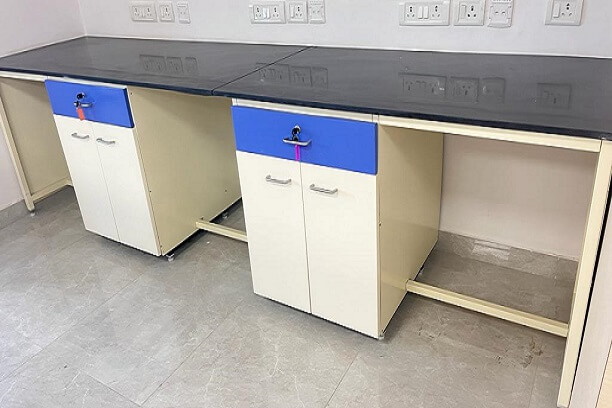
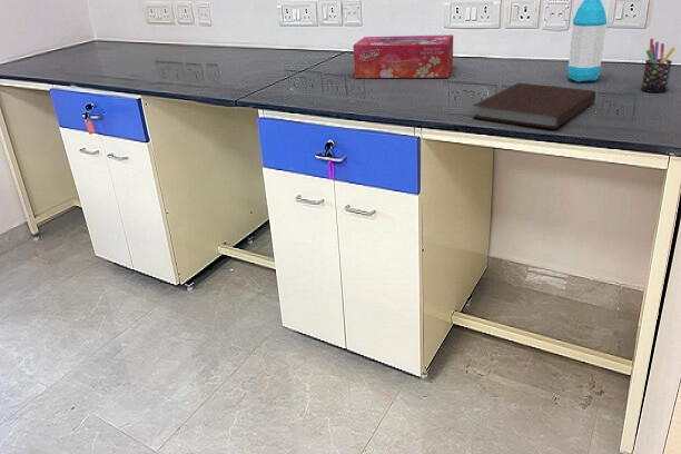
+ pen holder [640,38,677,93]
+ notebook [472,82,596,130]
+ water bottle [566,0,609,83]
+ tissue box [352,33,454,79]
